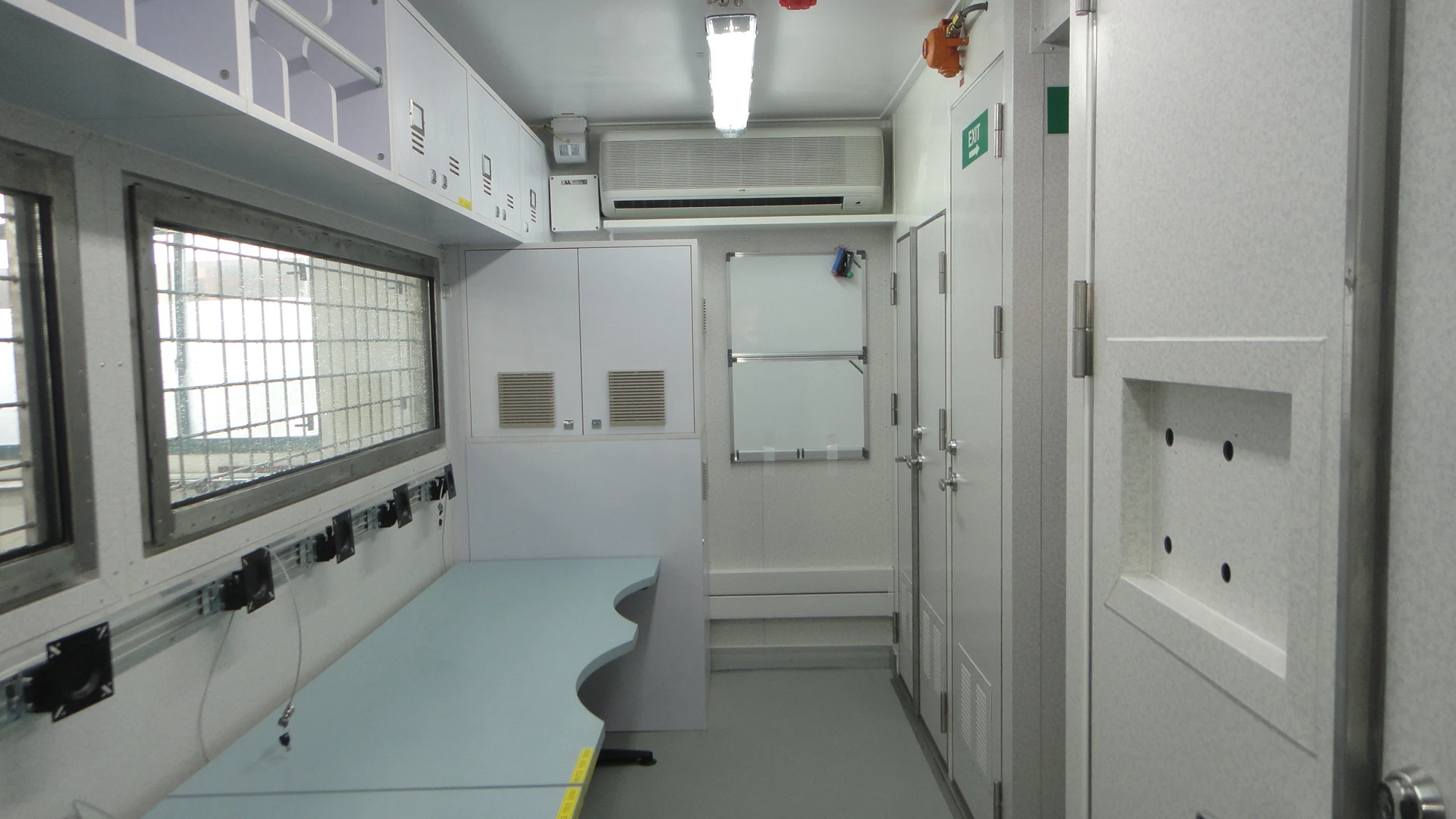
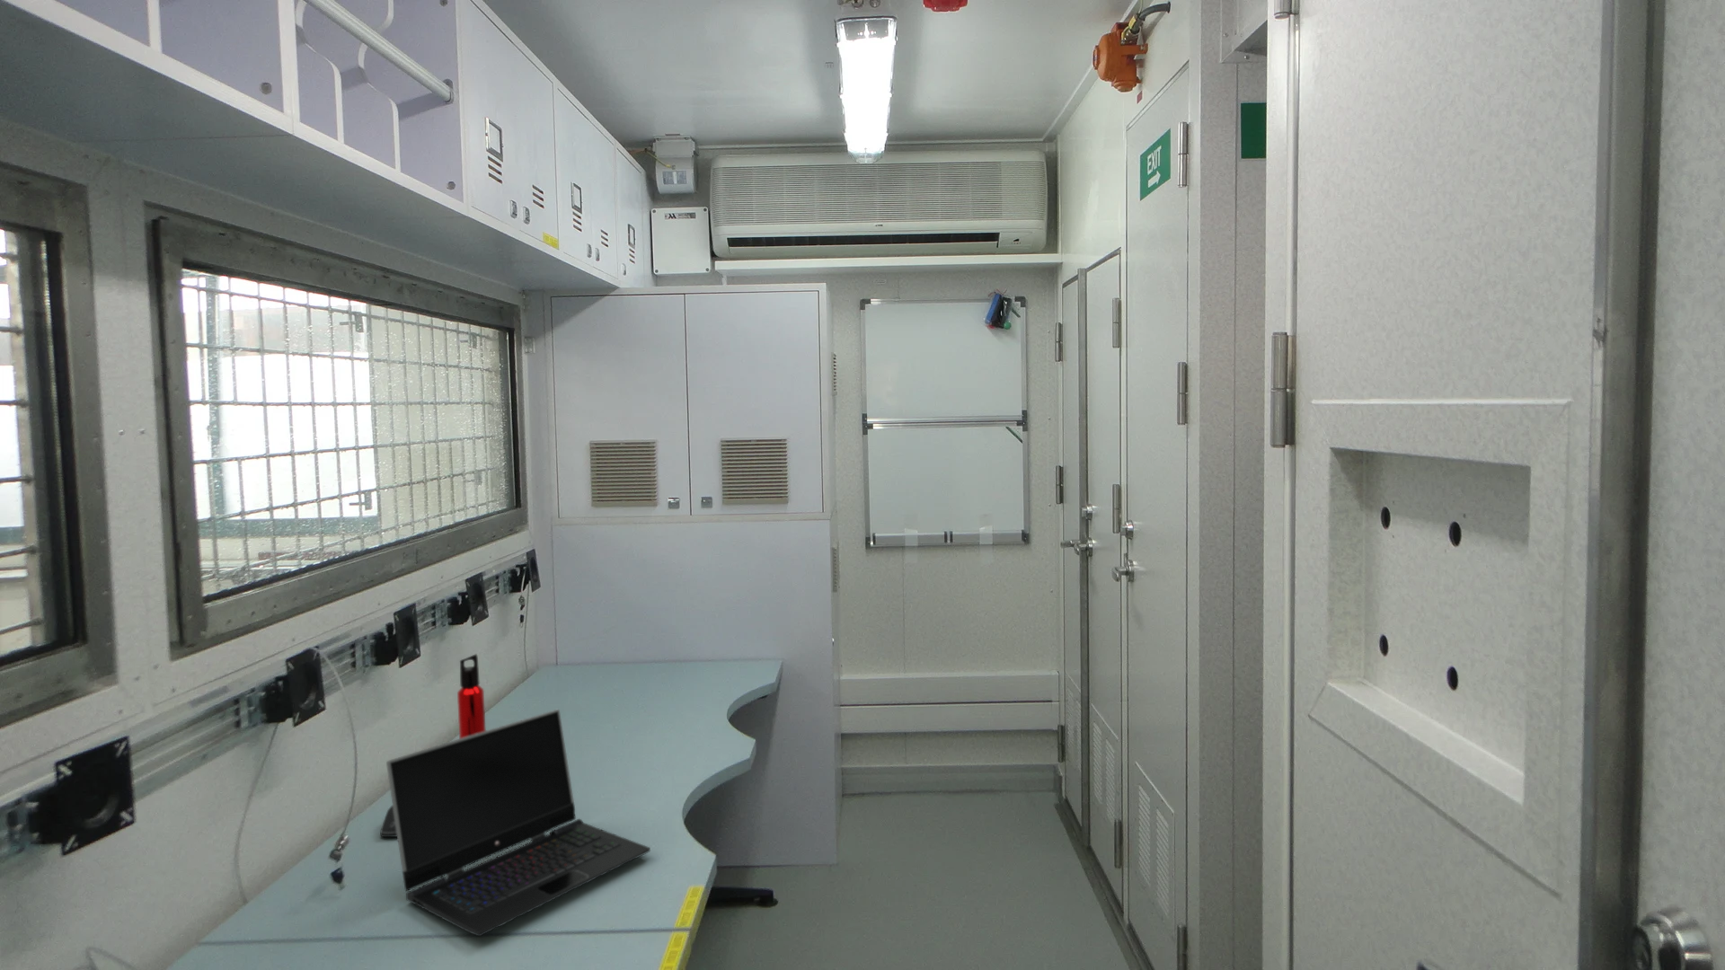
+ computer mouse [379,804,397,839]
+ laptop computer [385,708,652,937]
+ water bottle [456,653,487,739]
